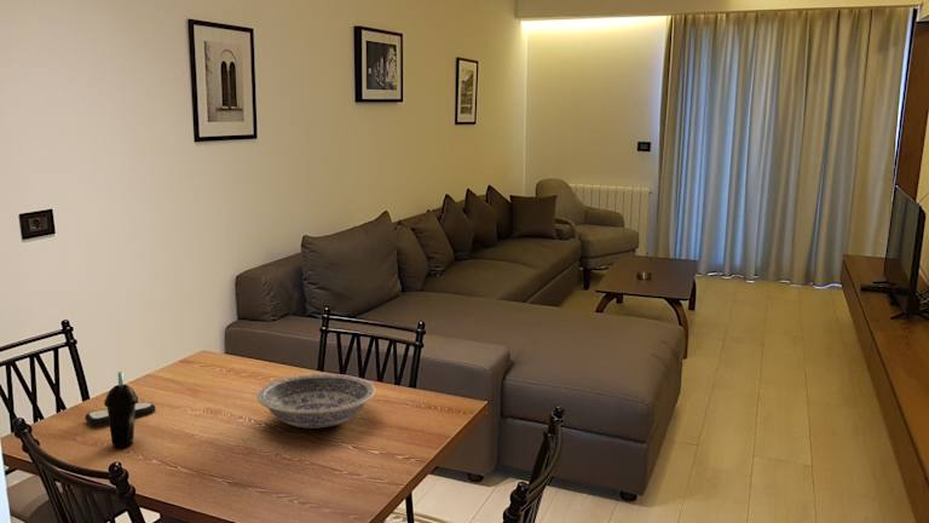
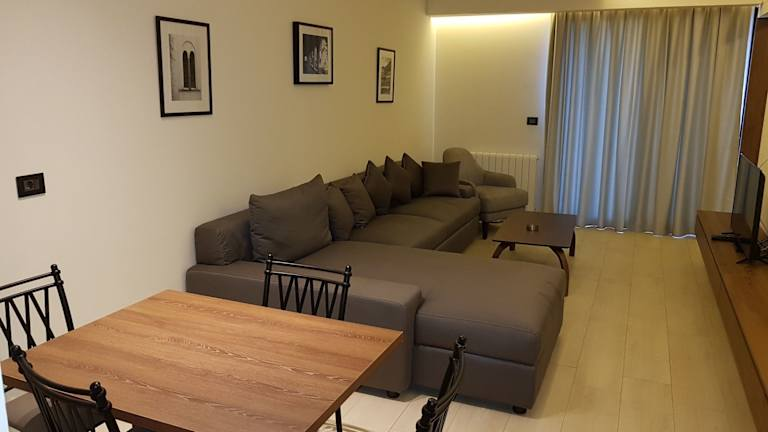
- cup [103,370,139,449]
- bowl [256,373,376,430]
- remote control [83,401,157,427]
